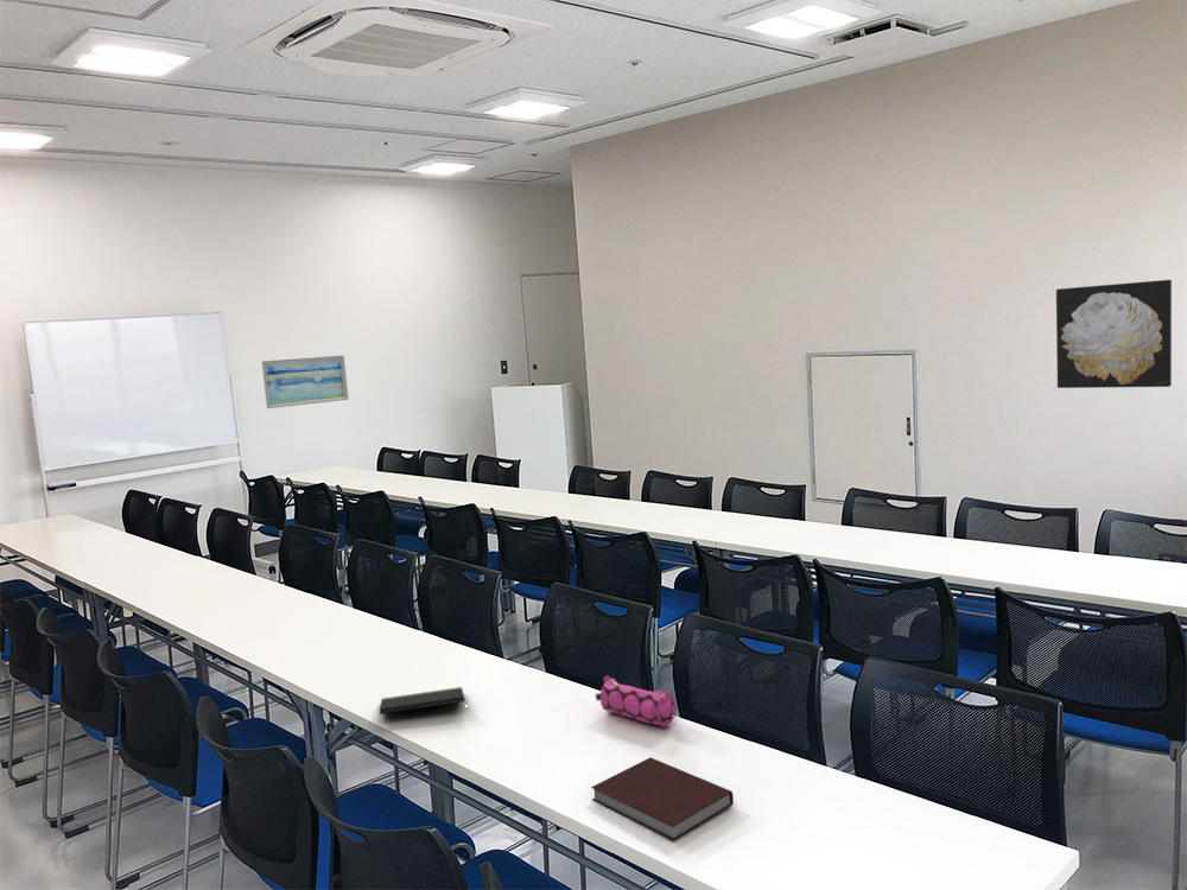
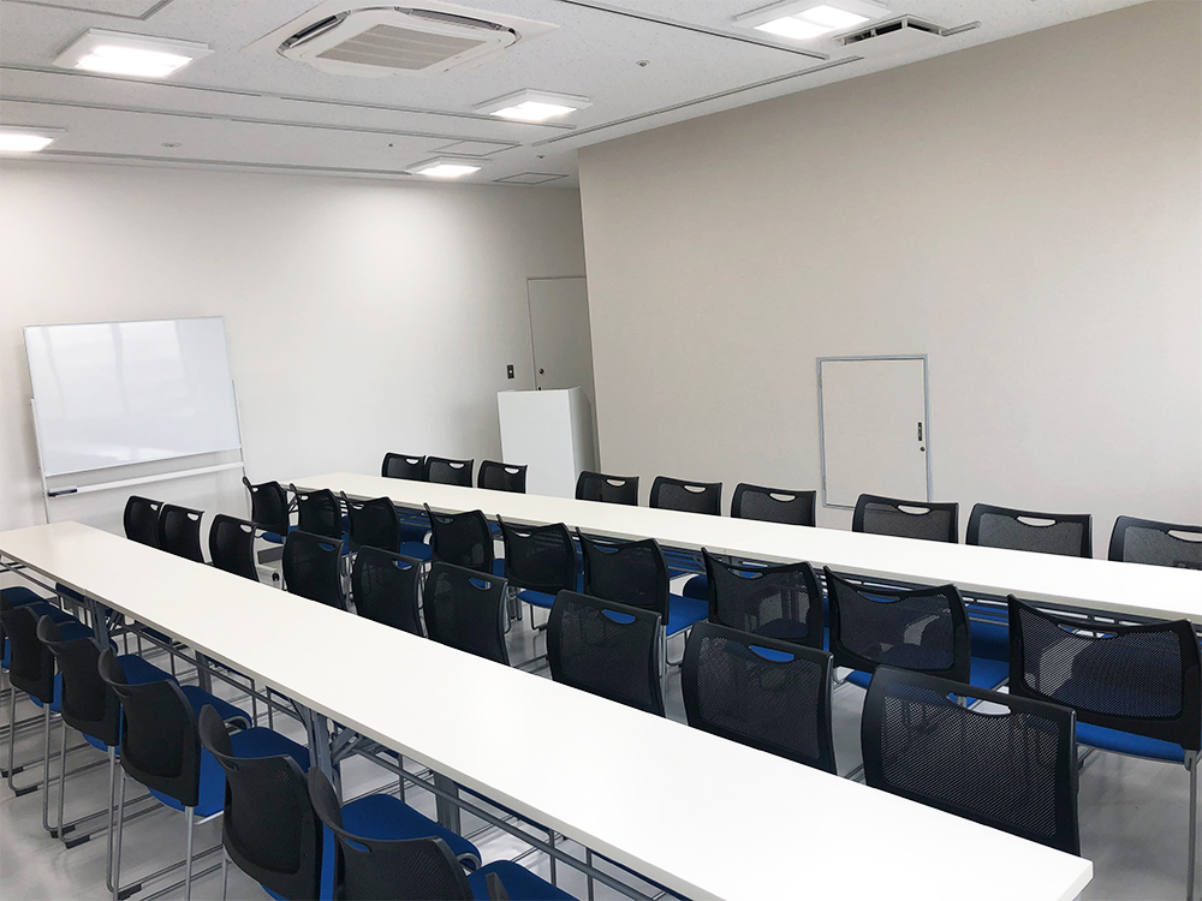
- notebook [590,756,735,841]
- wall art [1055,279,1173,389]
- notepad [379,686,469,716]
- pencil case [595,674,677,727]
- wall art [261,355,349,409]
